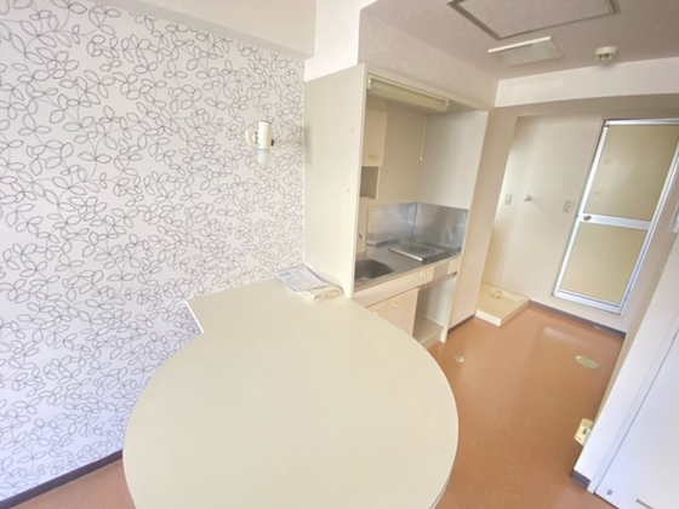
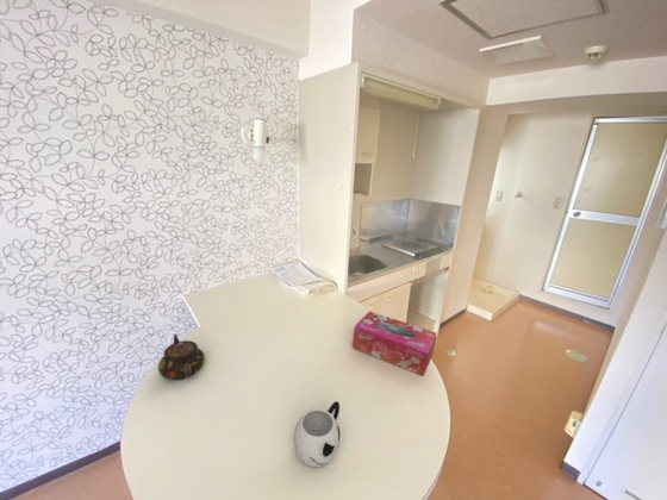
+ teapot [157,333,206,381]
+ mug [293,400,341,469]
+ tissue box [351,310,438,377]
